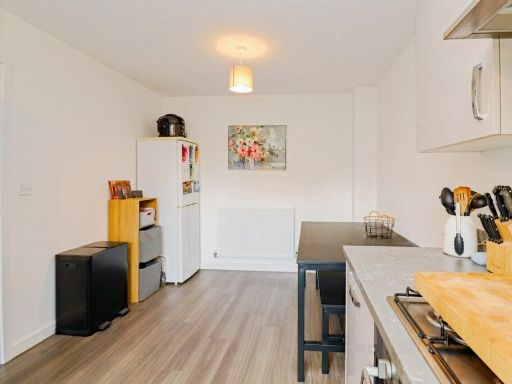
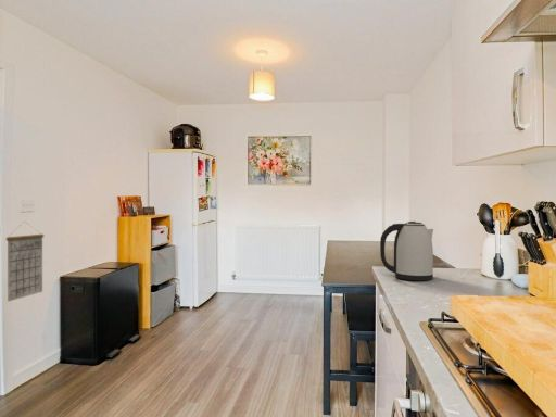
+ calendar [5,220,45,303]
+ kettle [379,220,434,282]
